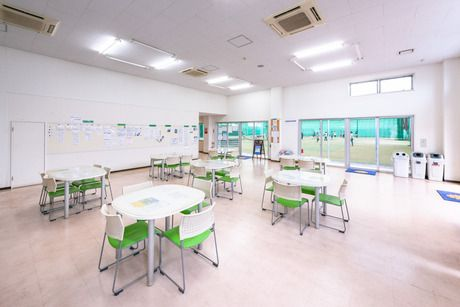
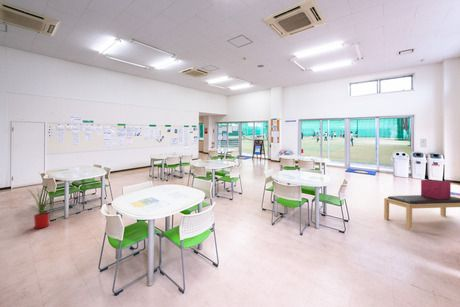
+ storage bin [420,179,452,199]
+ bench [383,194,460,230]
+ house plant [22,186,59,229]
